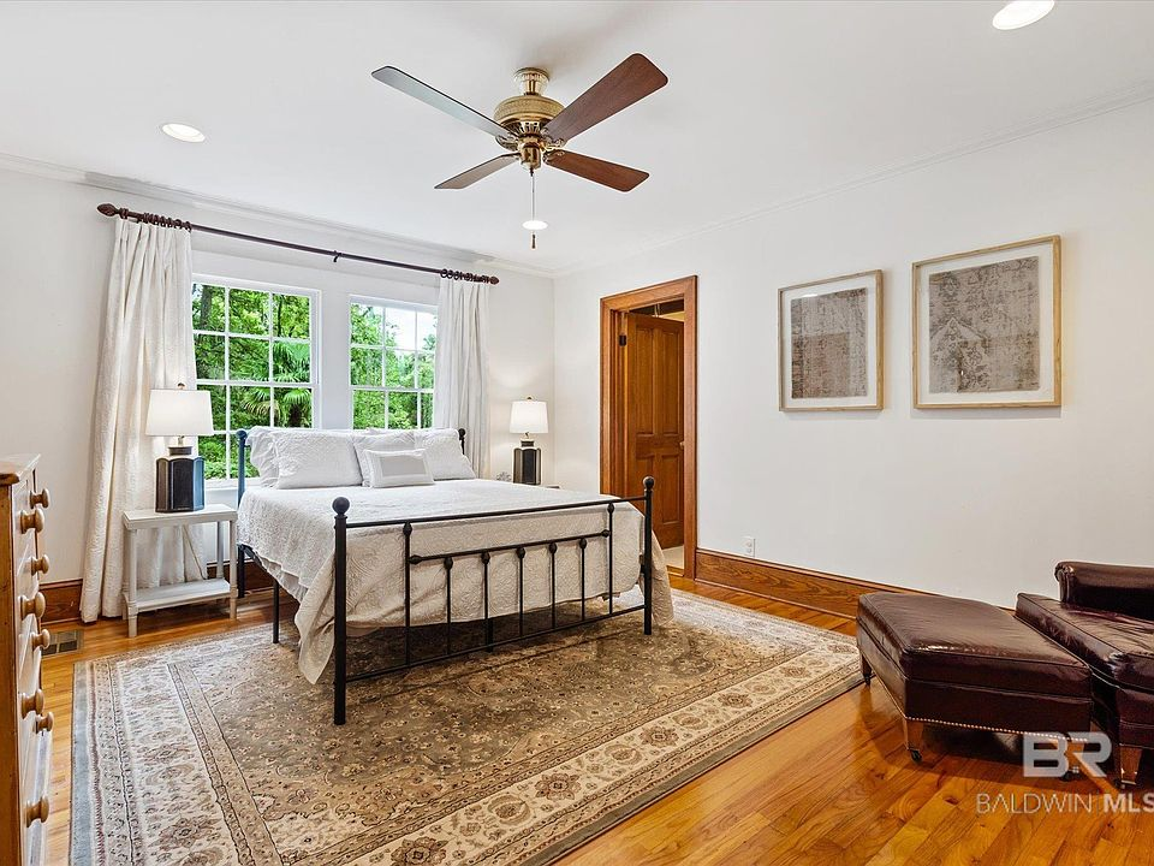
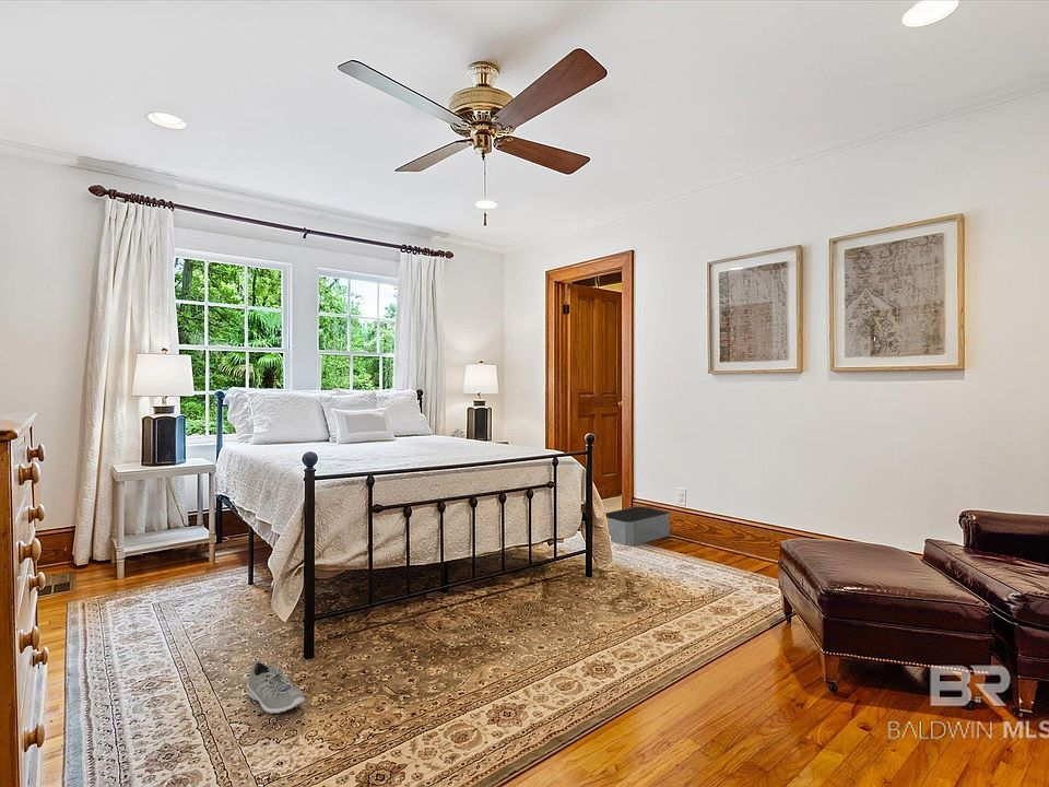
+ sneaker [246,659,306,715]
+ storage bin [604,505,671,547]
